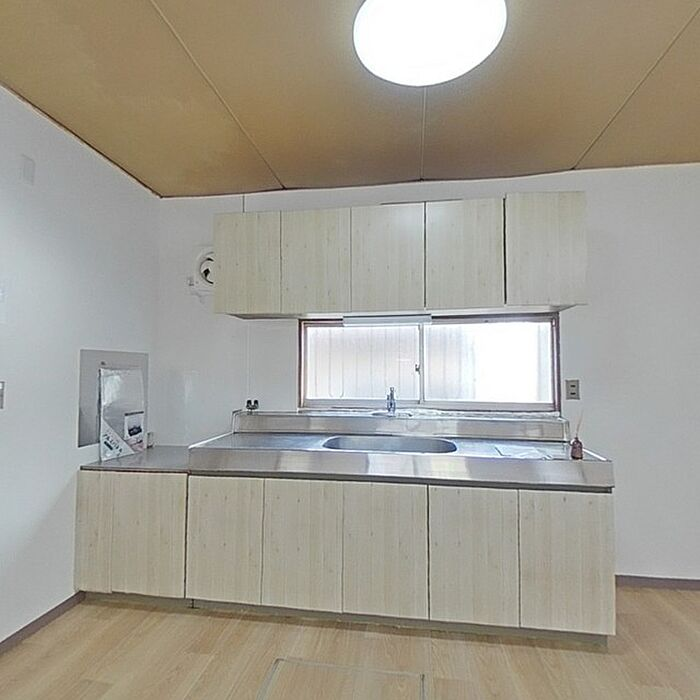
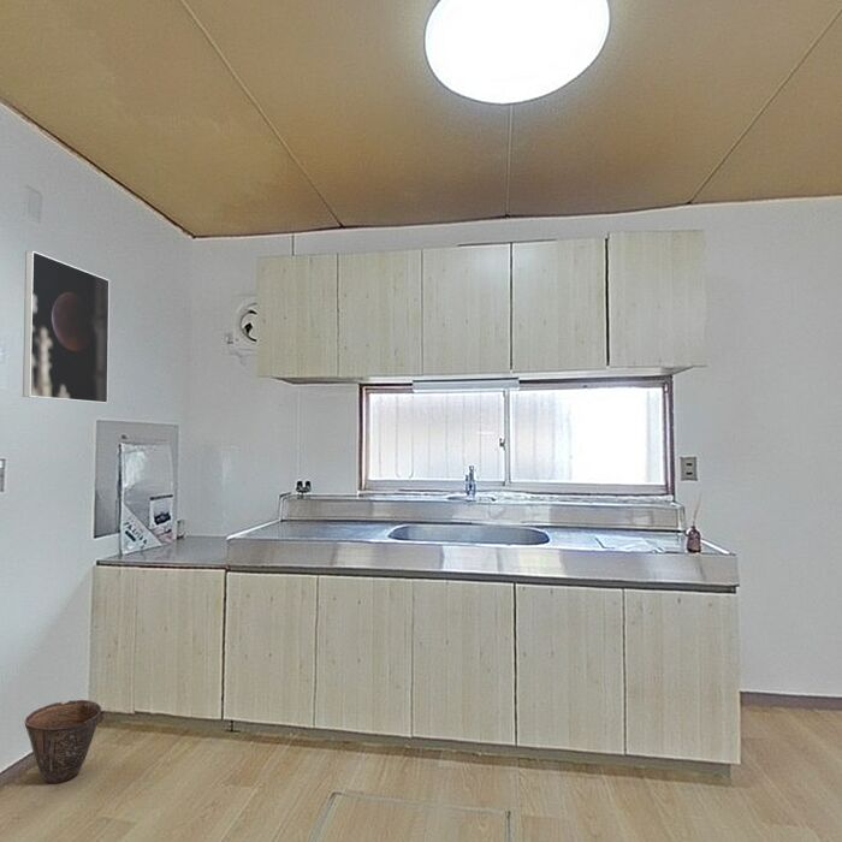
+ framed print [22,250,111,404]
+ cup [24,699,102,784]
